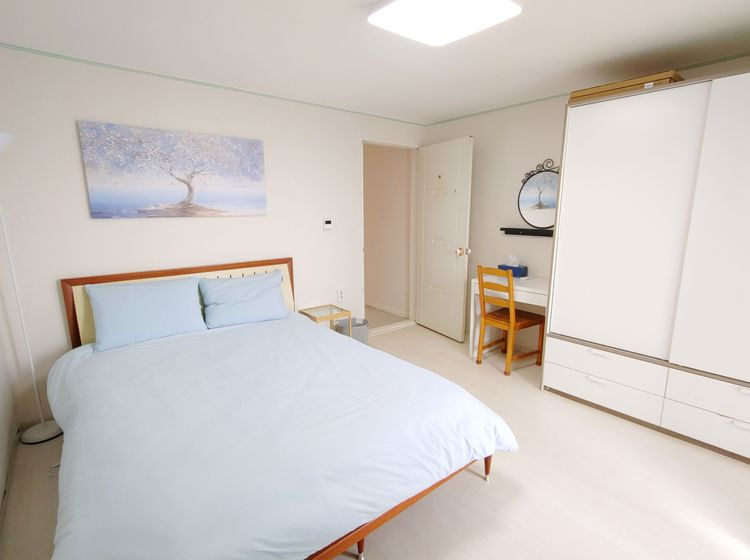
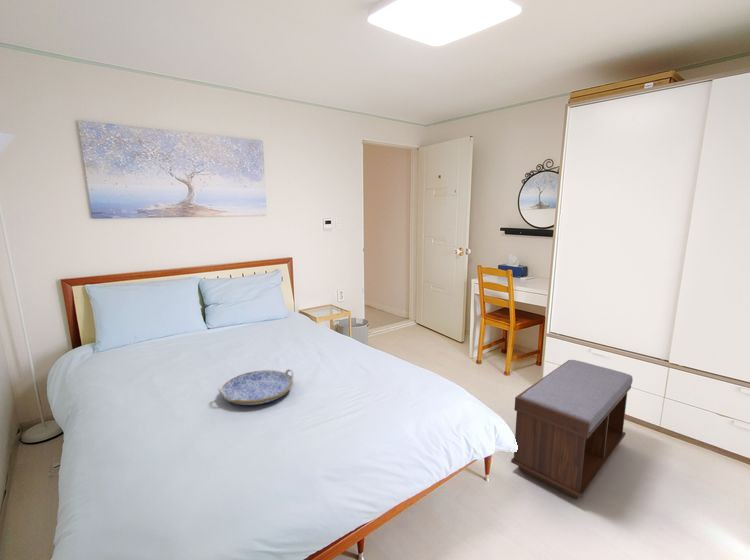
+ bench [510,359,634,500]
+ serving tray [217,368,295,406]
